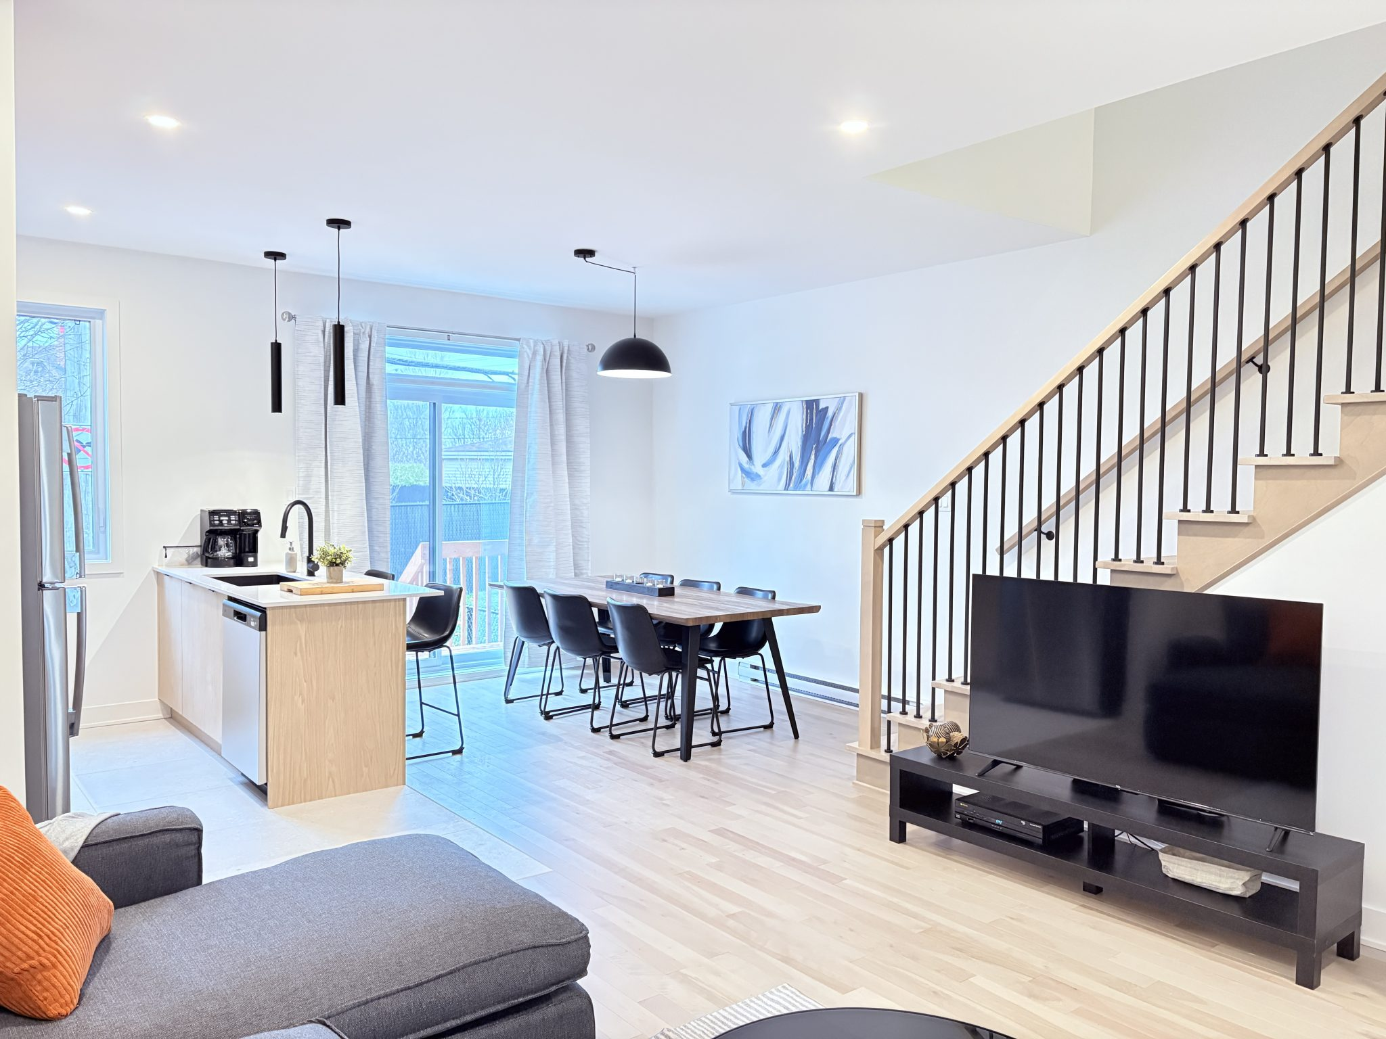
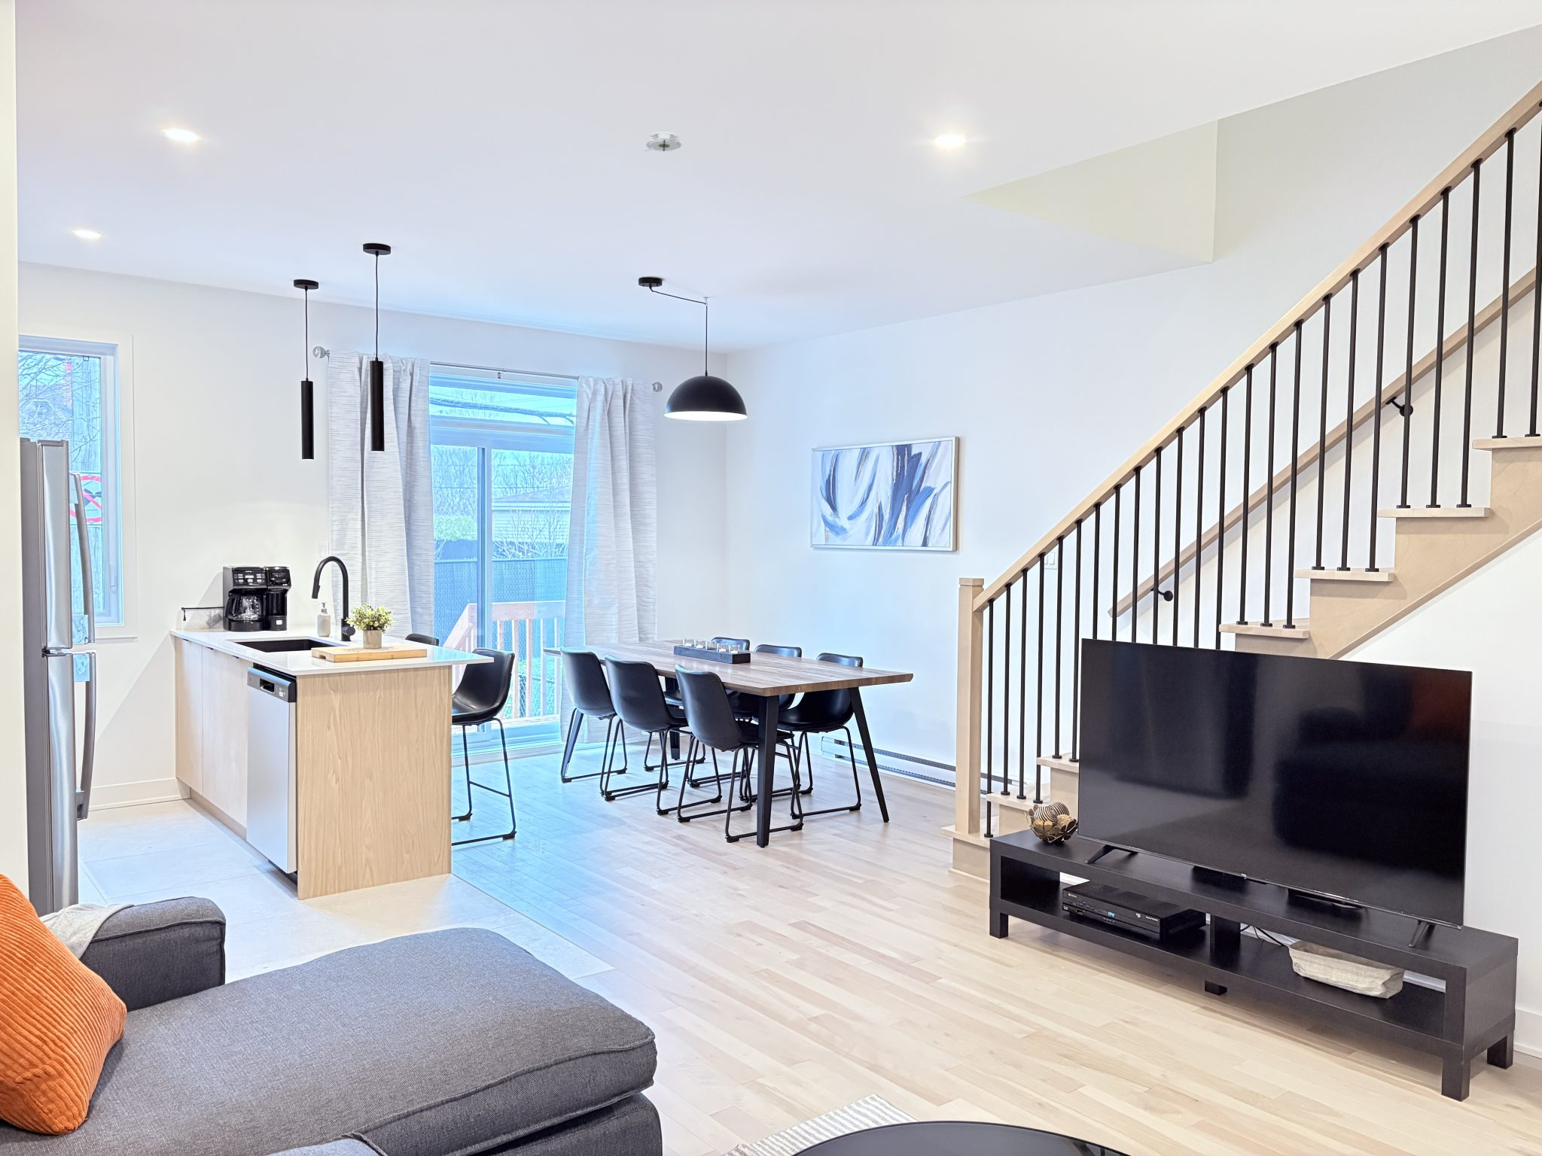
+ smoke detector [644,131,682,152]
